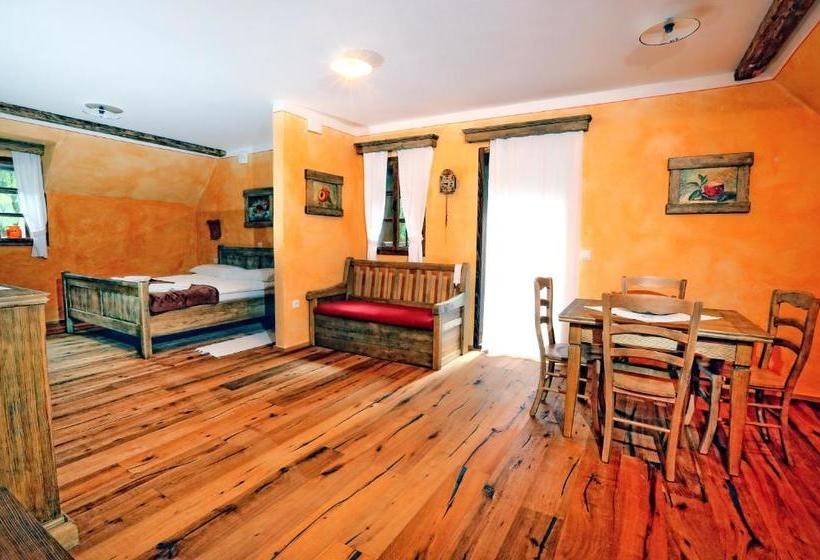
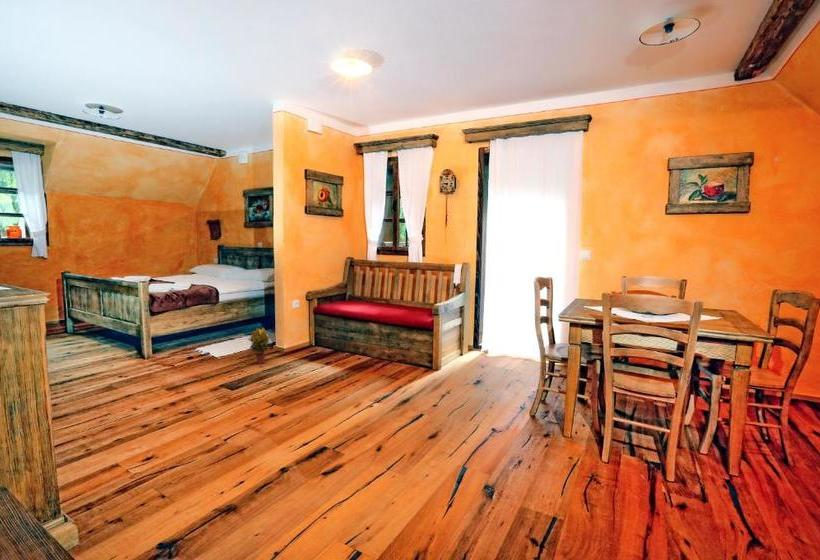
+ potted plant [247,327,272,365]
